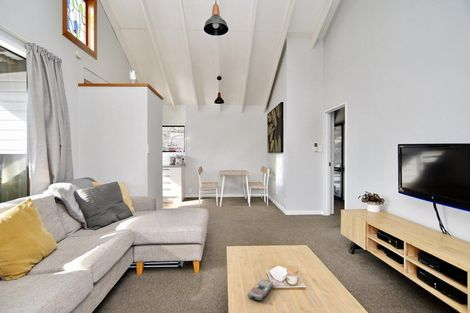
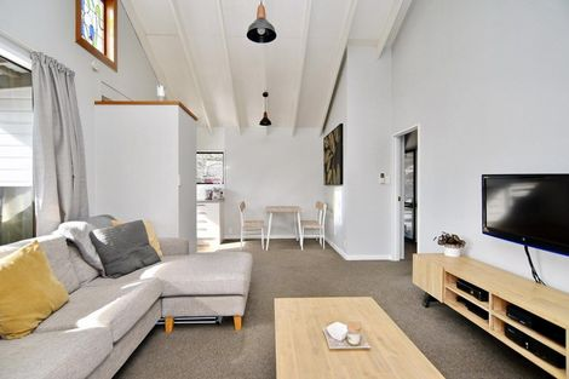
- remote control [246,279,274,302]
